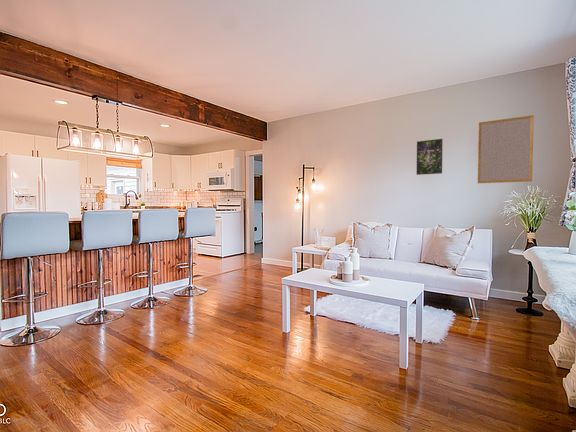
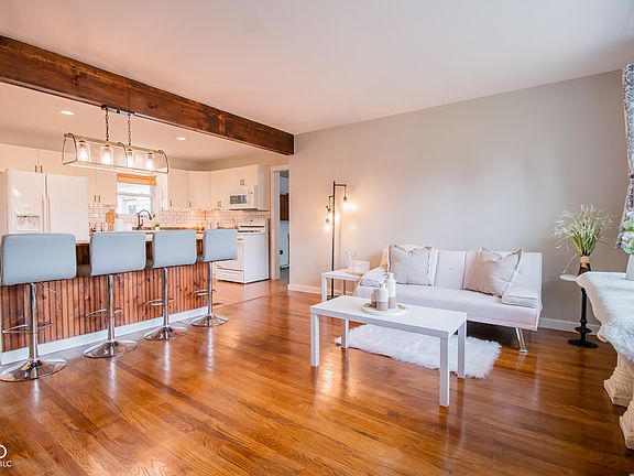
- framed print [415,138,444,176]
- home mirror [477,114,535,184]
